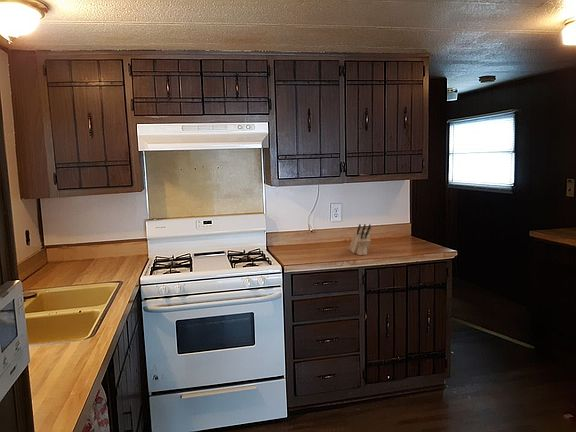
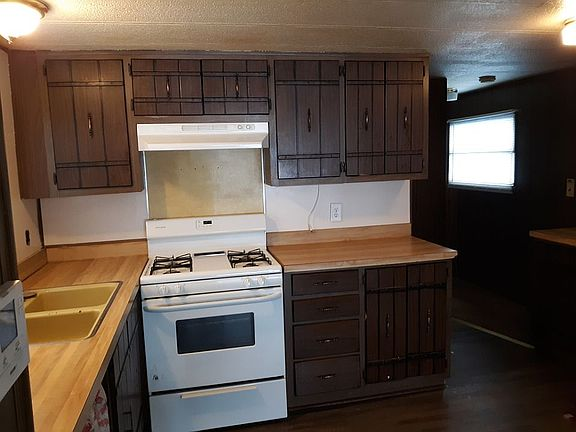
- knife block [348,223,372,256]
